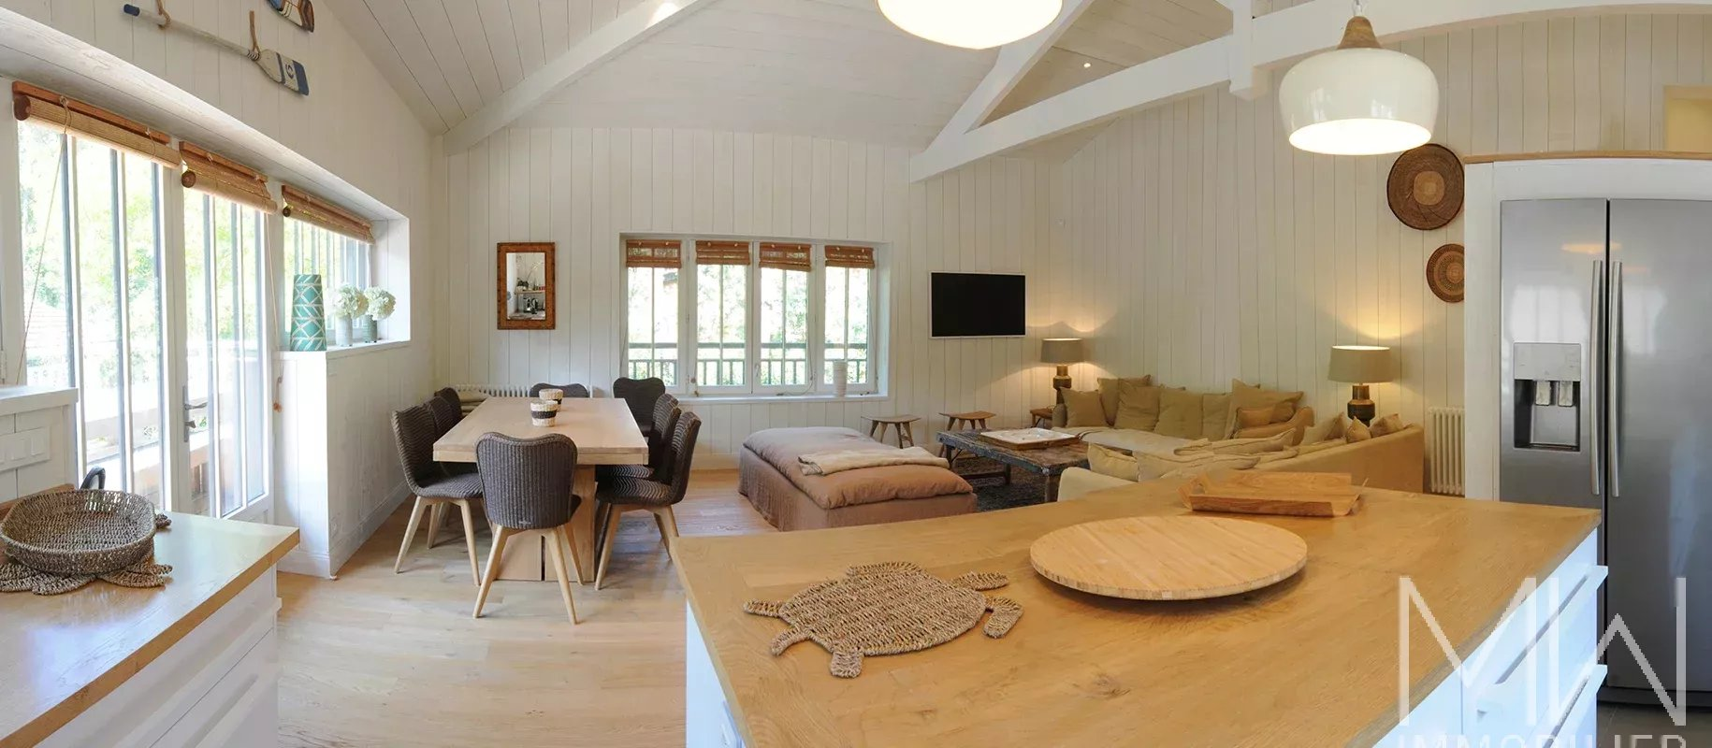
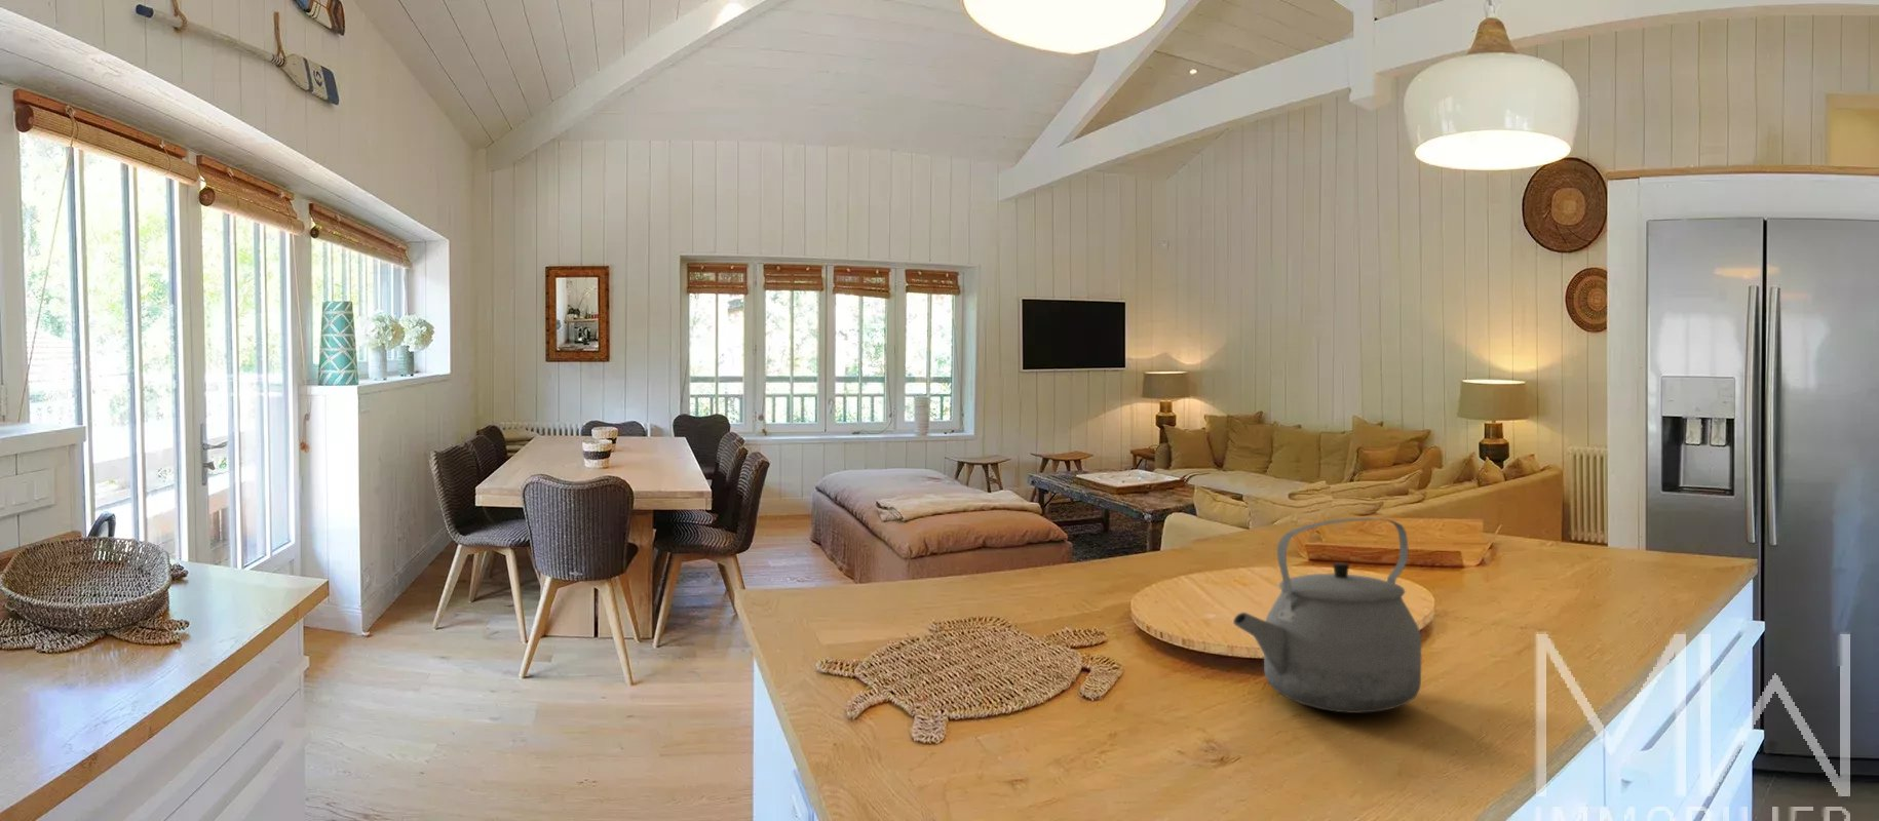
+ tea kettle [1232,517,1422,714]
